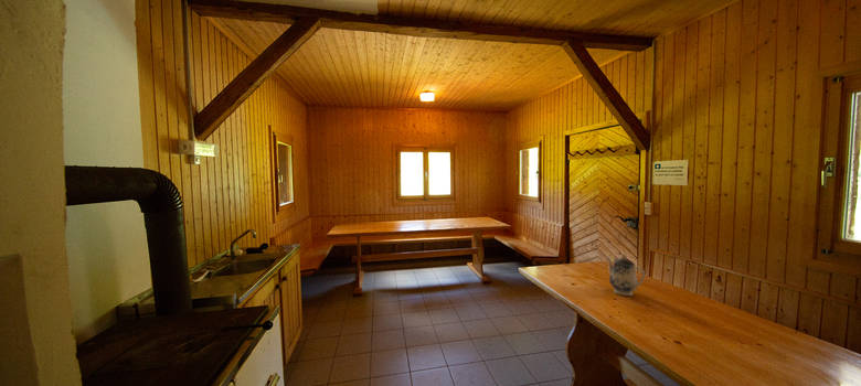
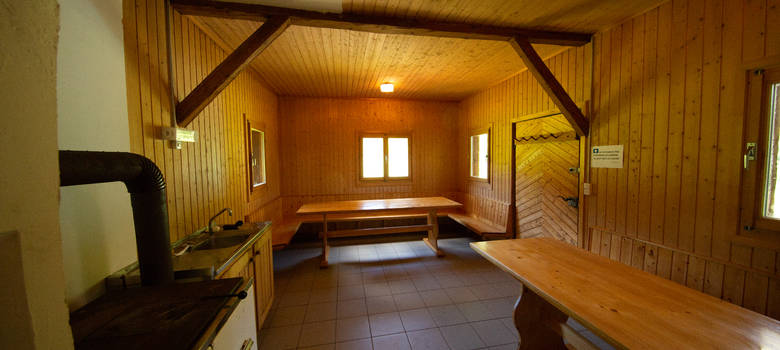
- teapot [605,253,646,297]
